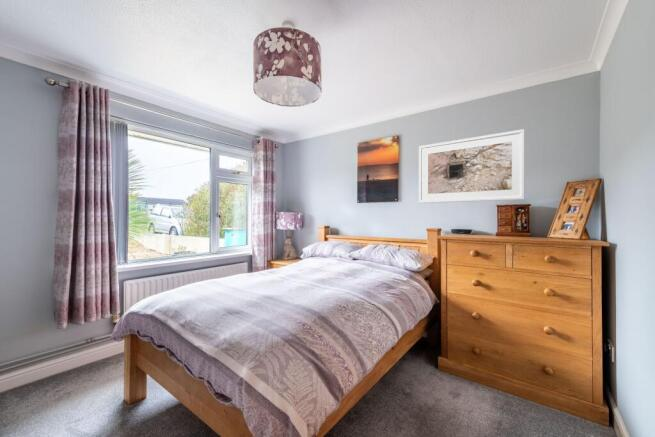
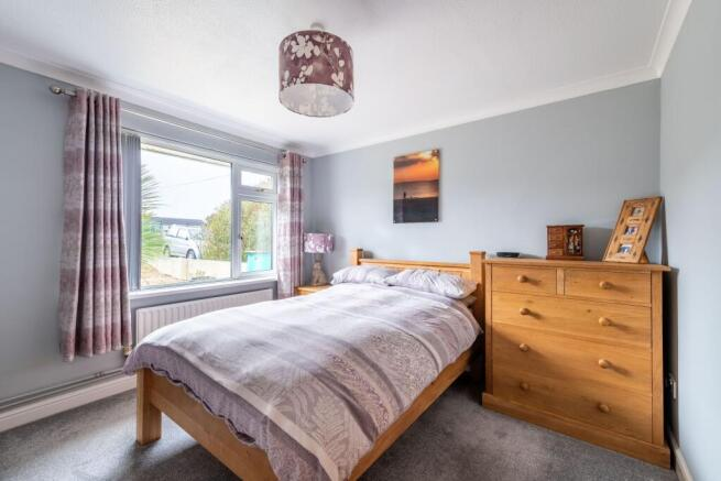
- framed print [418,128,526,204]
